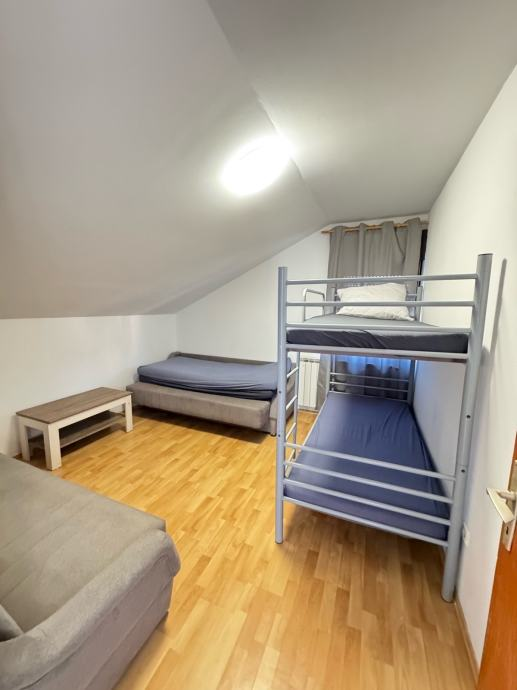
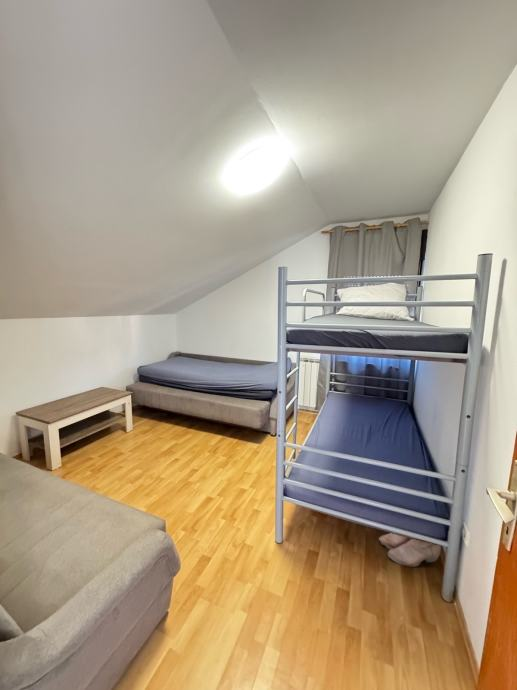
+ boots [378,532,441,568]
